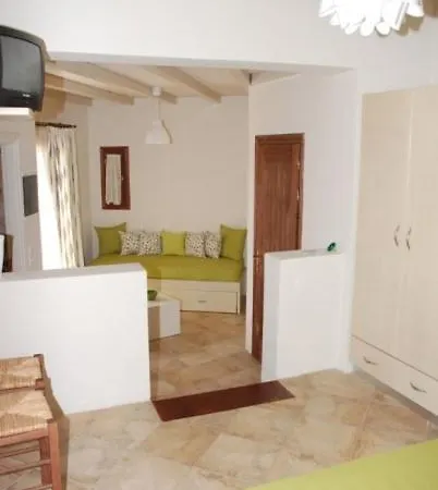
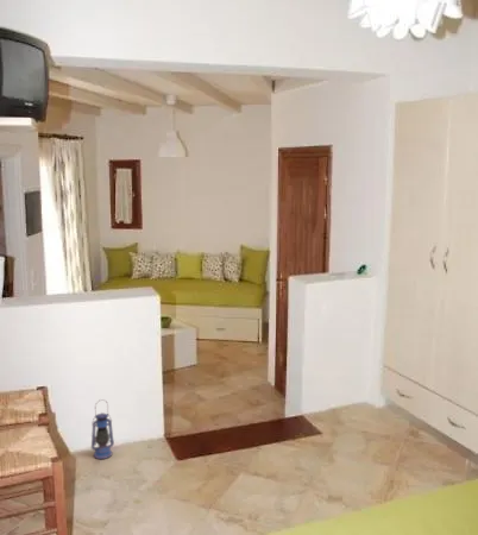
+ lantern [90,398,115,460]
